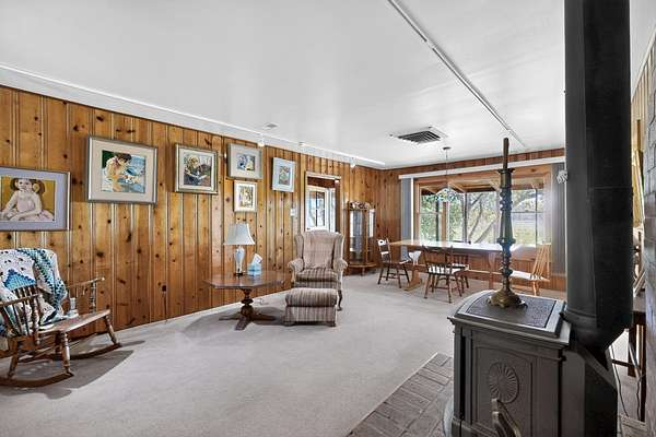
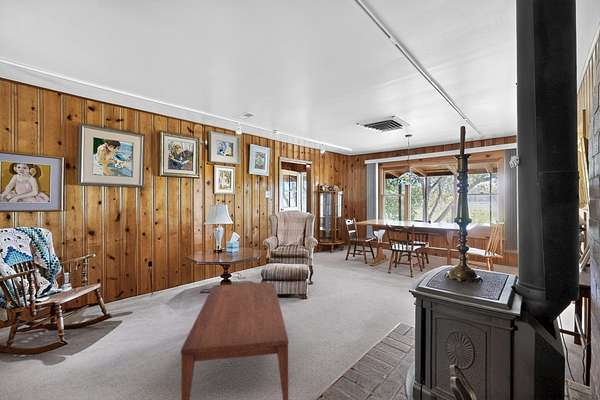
+ coffee table [180,281,290,400]
